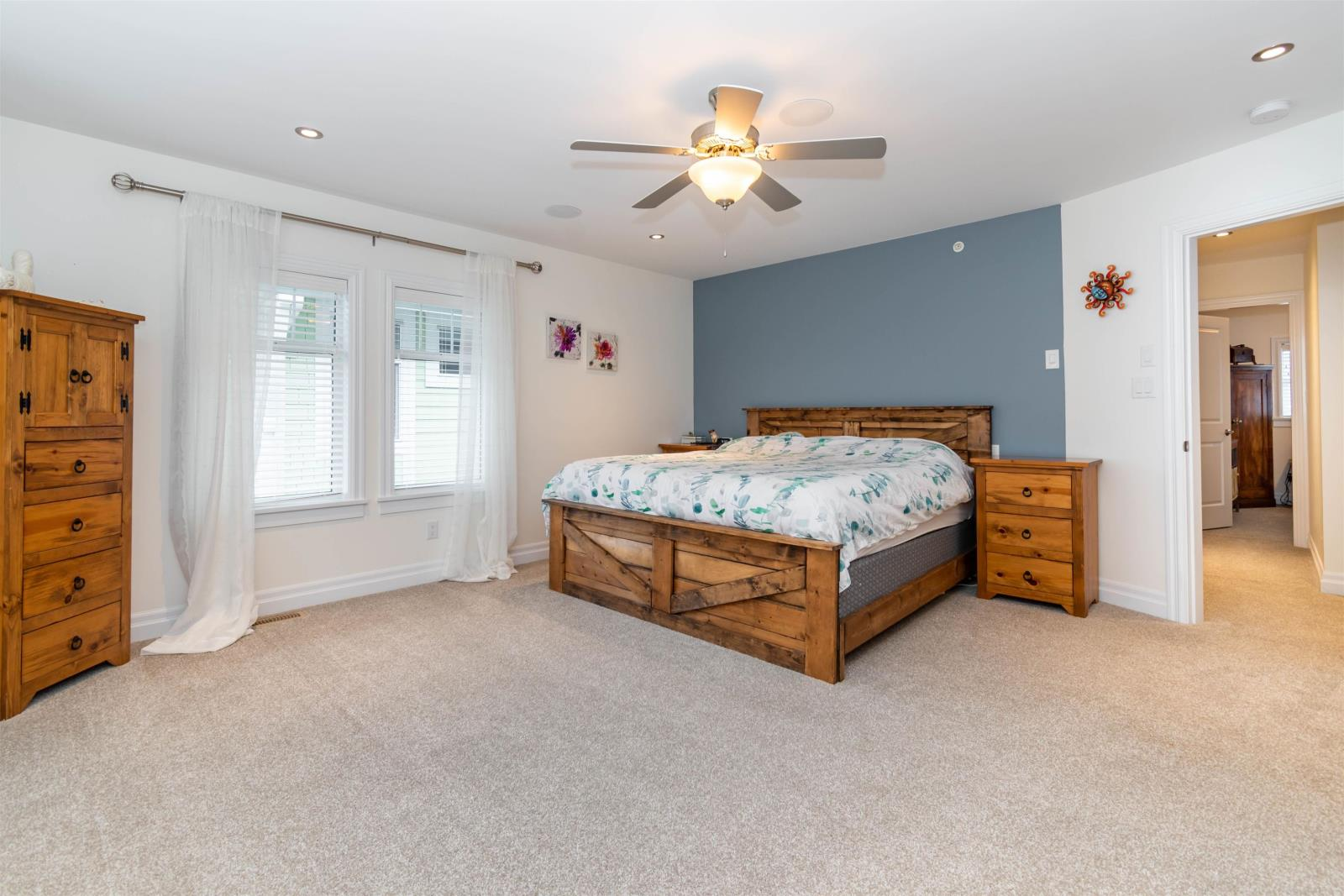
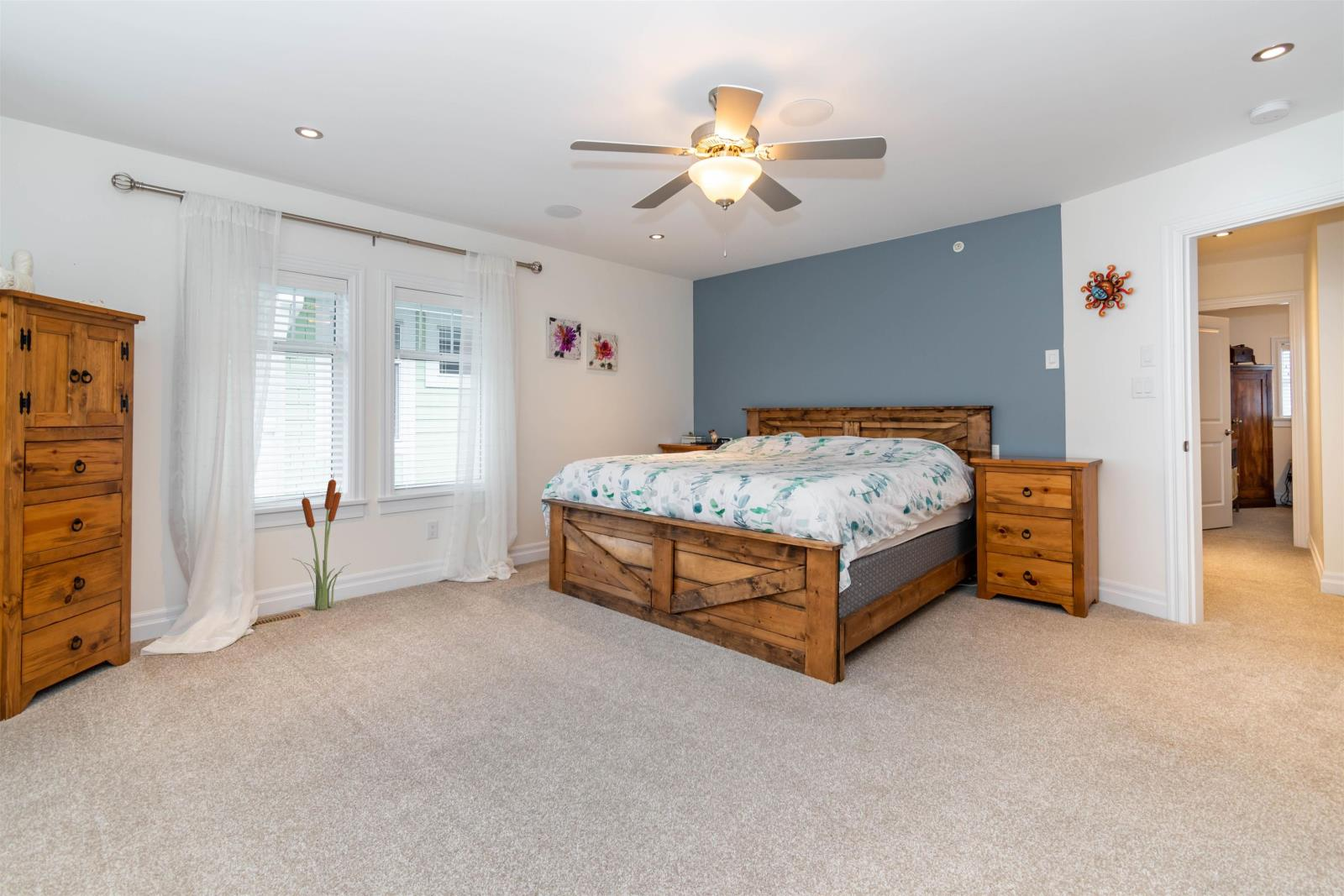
+ decorative plant [291,472,351,610]
